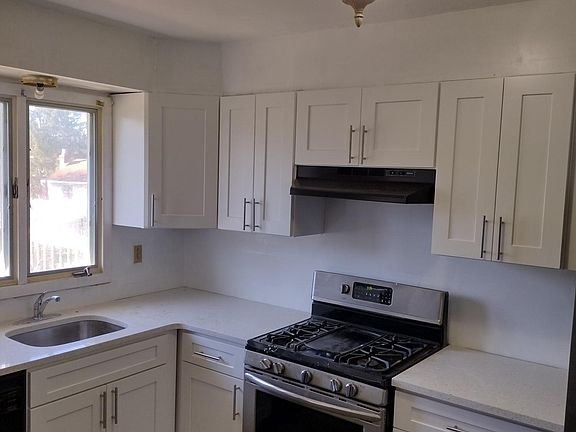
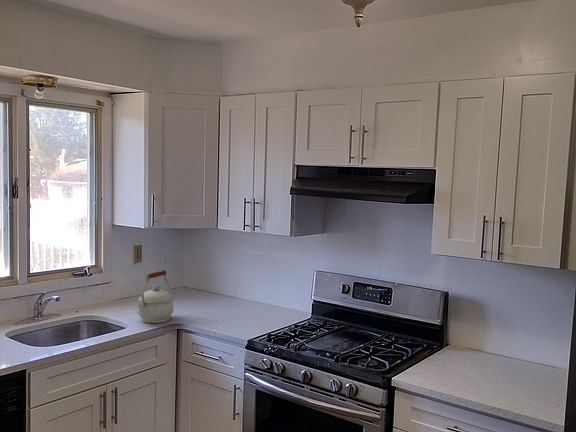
+ kettle [136,269,175,324]
